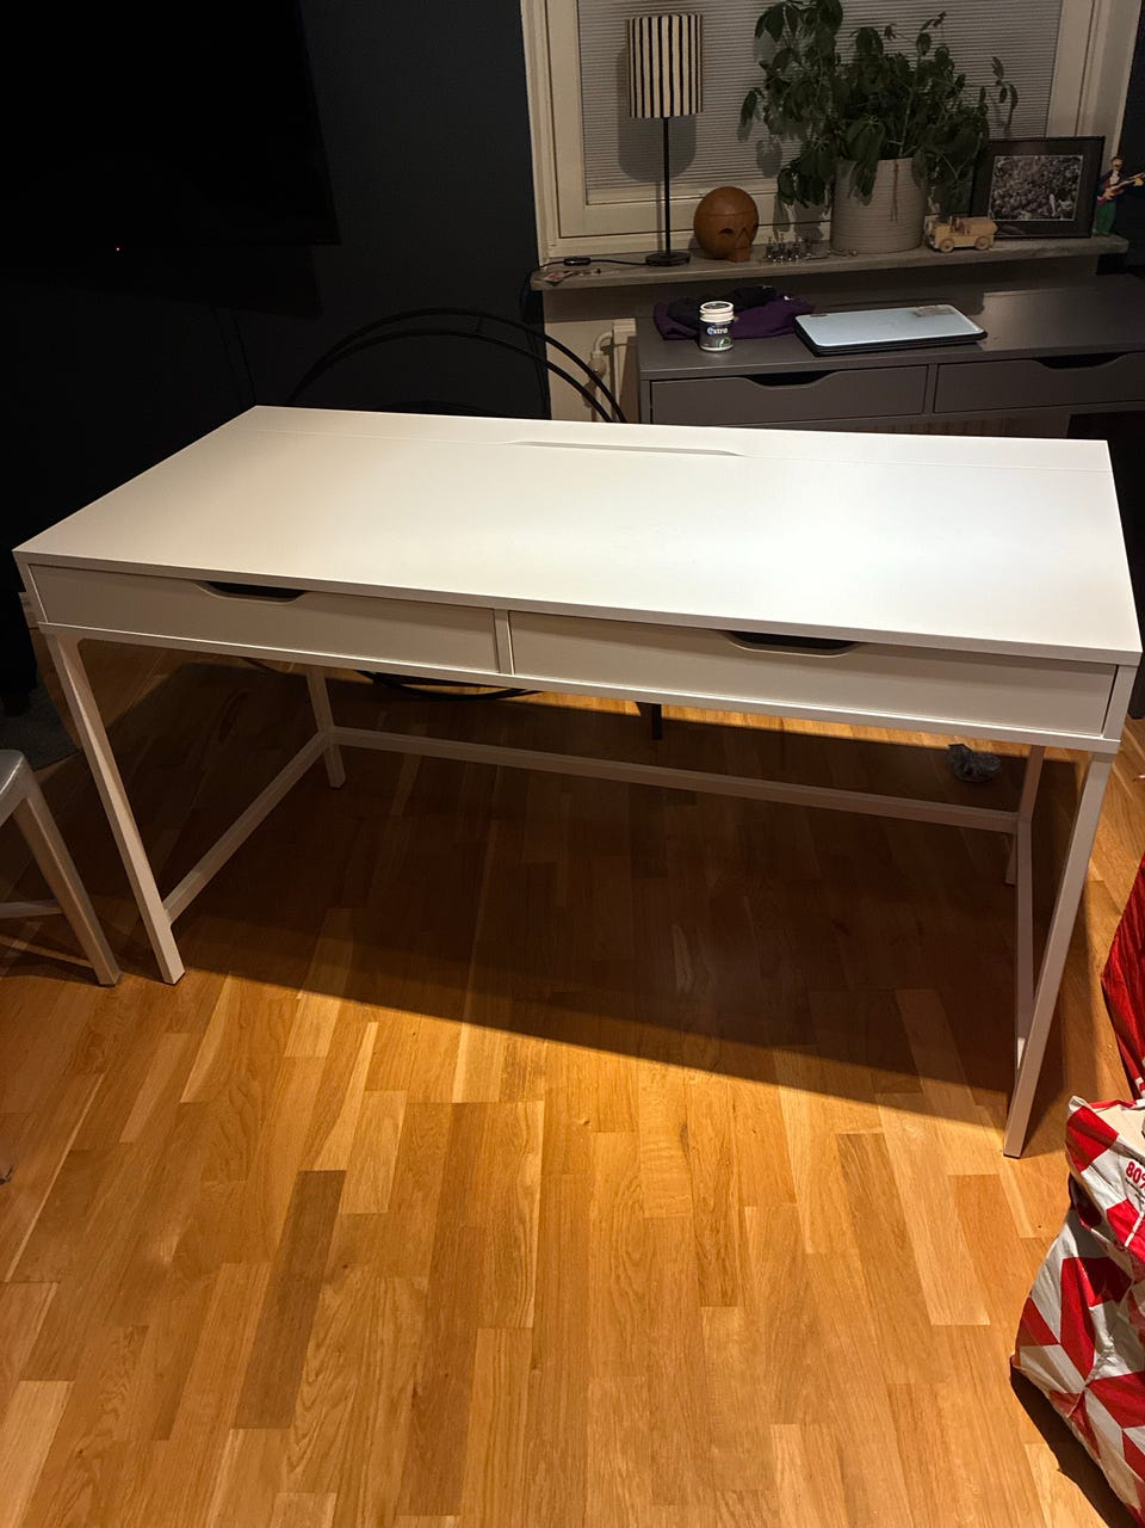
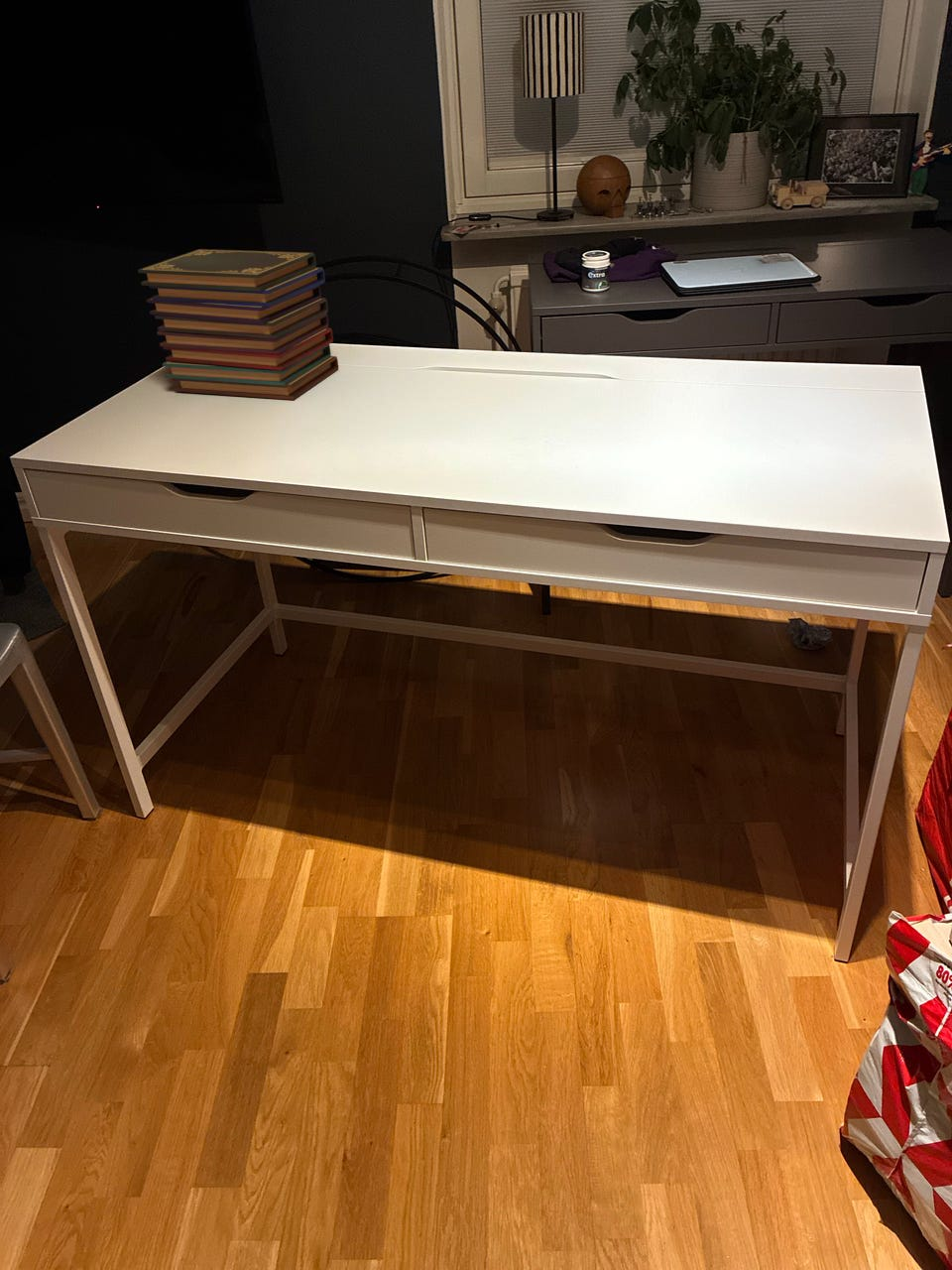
+ book stack [137,248,339,401]
